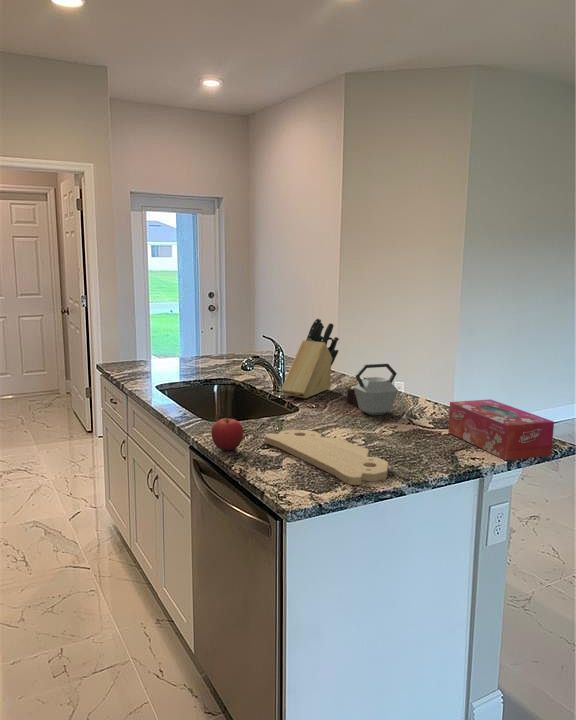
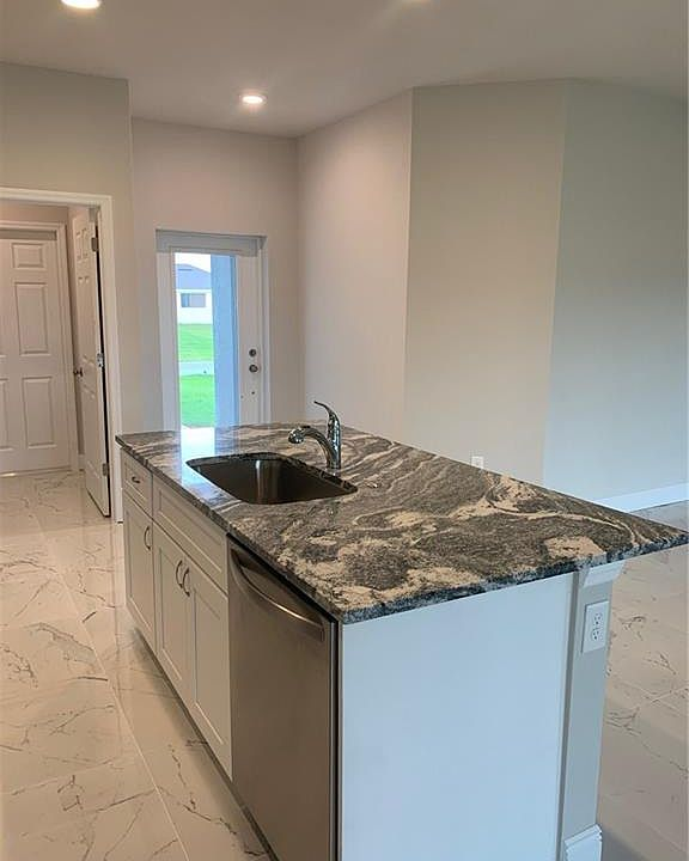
- fruit [210,417,244,452]
- kettle [346,363,399,416]
- tissue box [447,398,555,461]
- cutting board [264,429,389,486]
- knife block [280,317,340,399]
